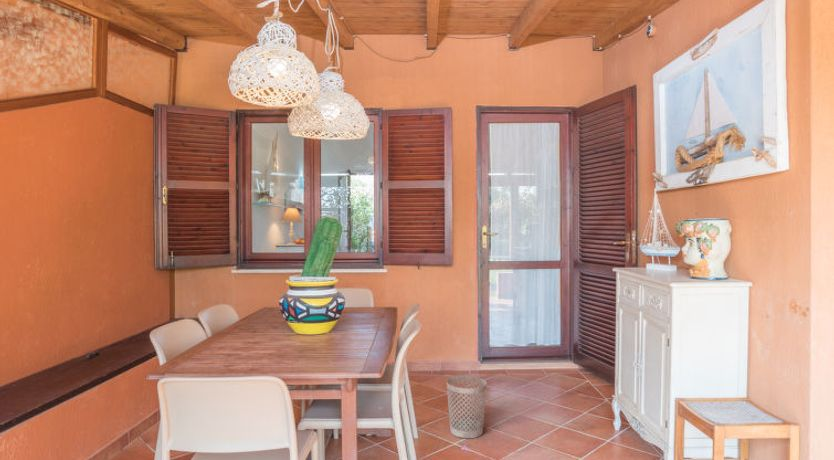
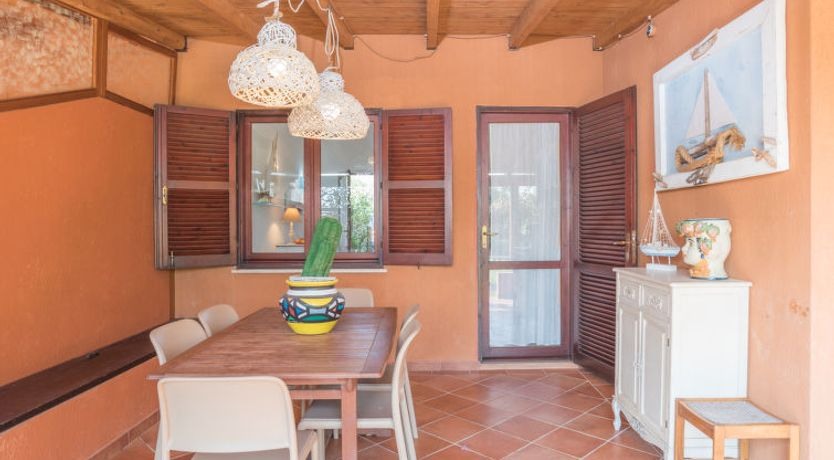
- wastebasket [446,375,488,439]
